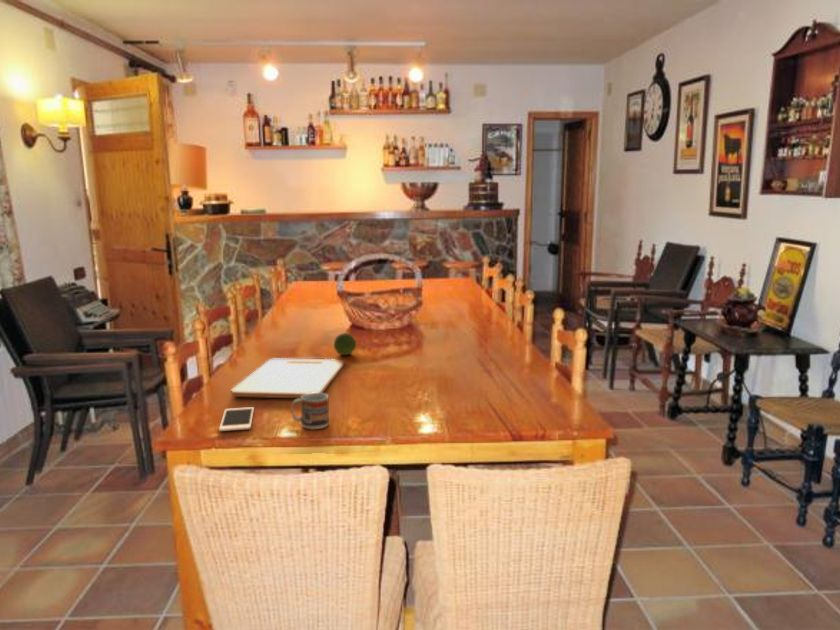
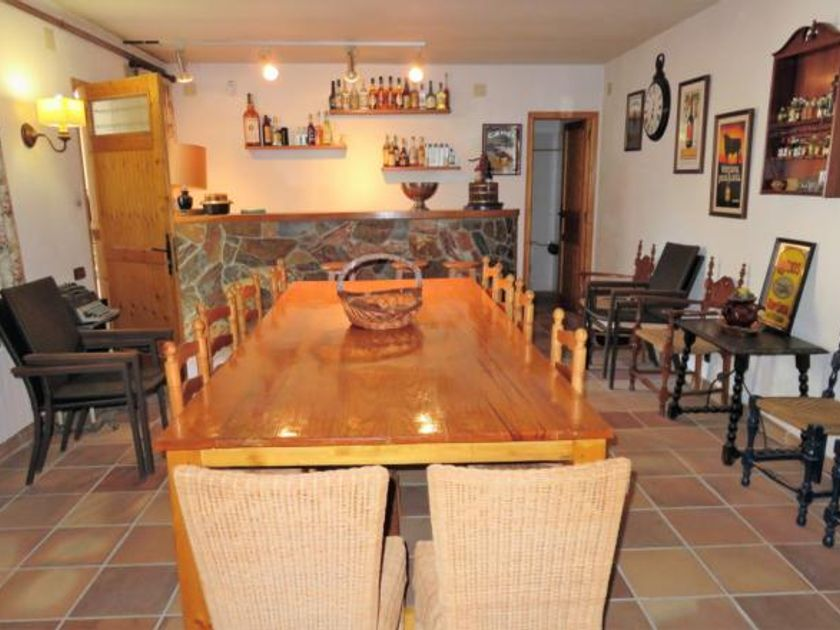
- cup [290,392,330,431]
- cutting board [230,358,345,399]
- fruit [333,332,357,357]
- cell phone [218,406,255,432]
